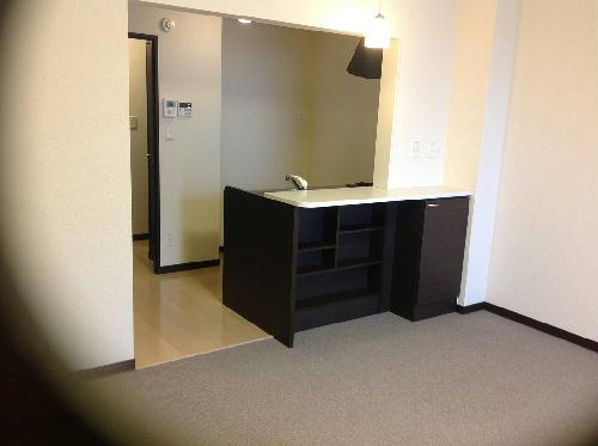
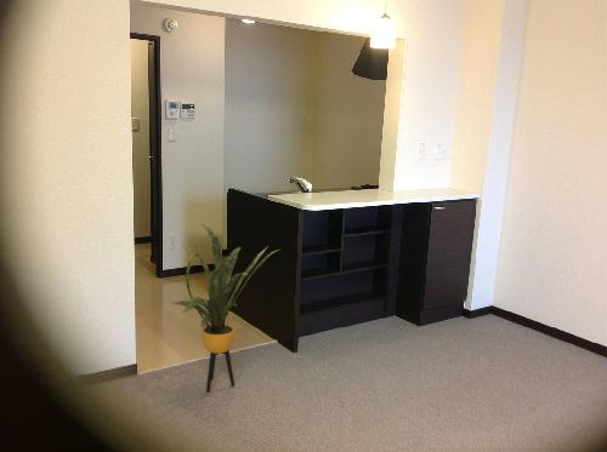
+ house plant [172,222,280,393]
